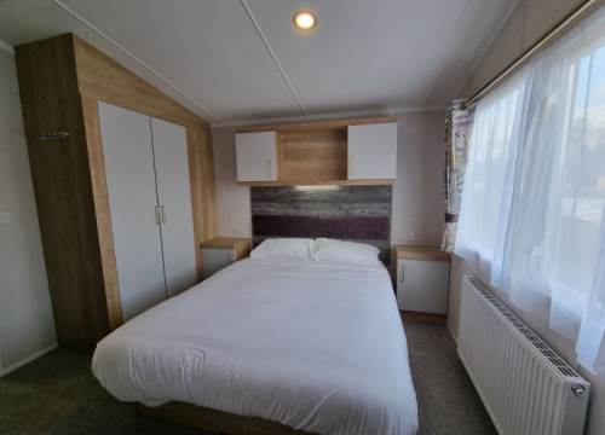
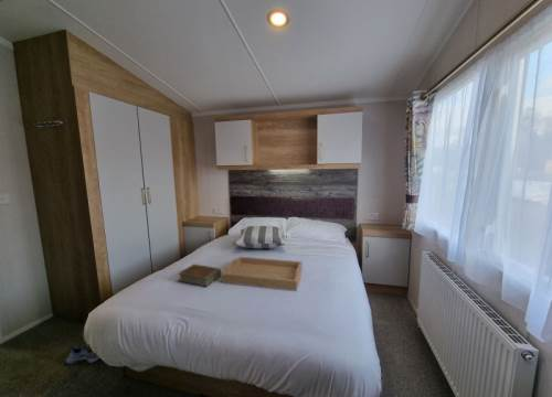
+ book [177,262,222,288]
+ pillow [232,225,287,249]
+ shoe [65,344,100,365]
+ serving tray [221,256,304,292]
